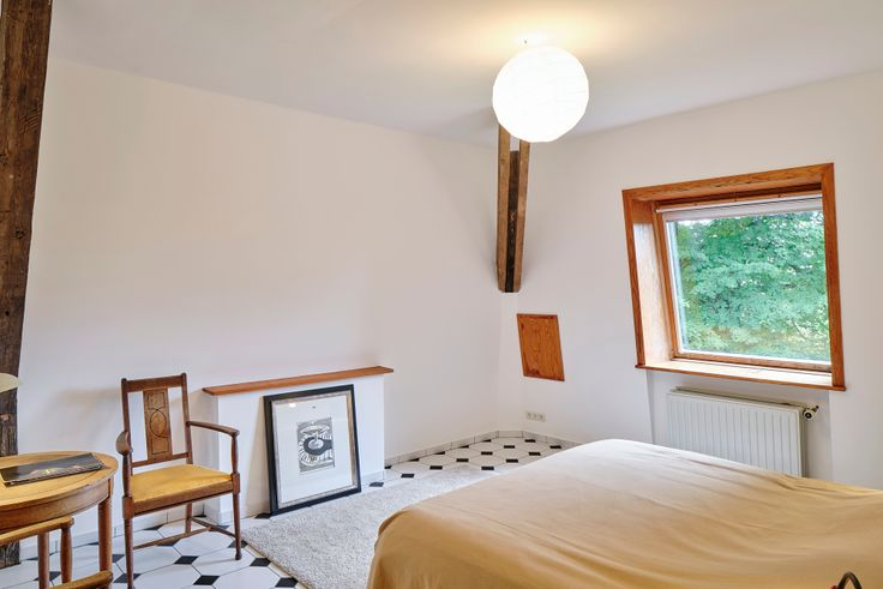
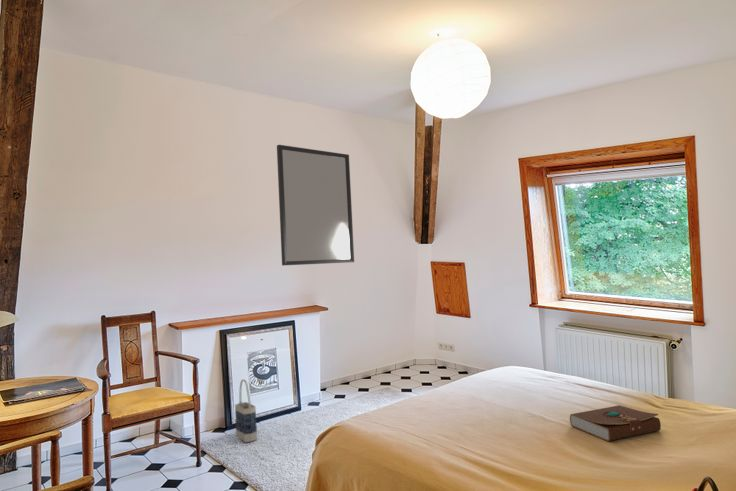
+ home mirror [276,144,355,267]
+ bag [234,378,258,443]
+ book [569,404,662,442]
